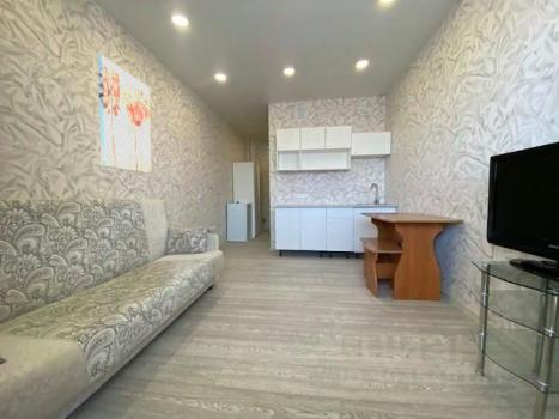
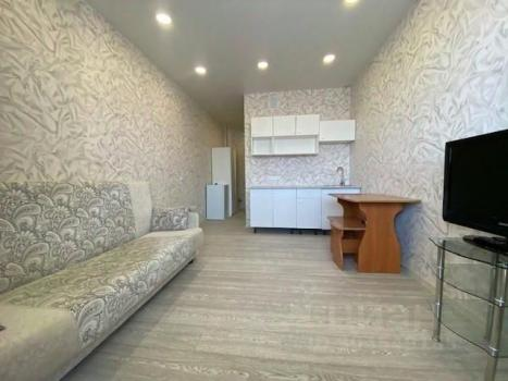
- wall art [97,54,152,175]
